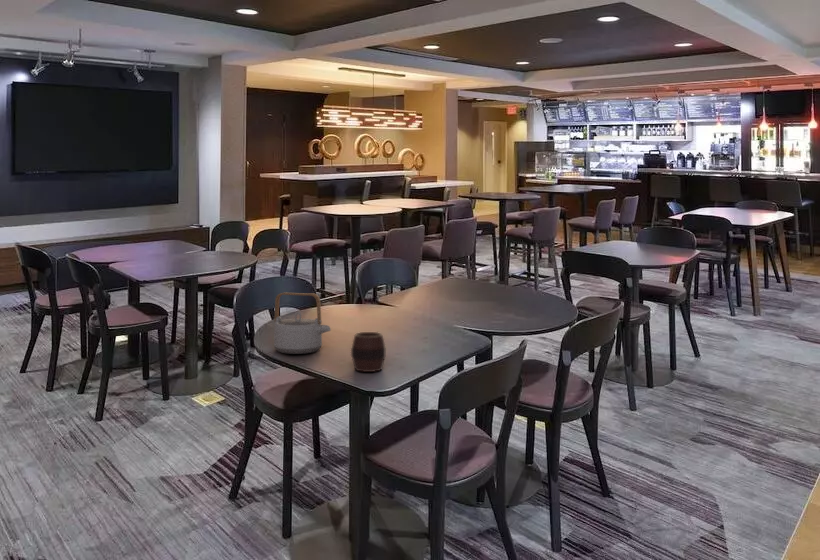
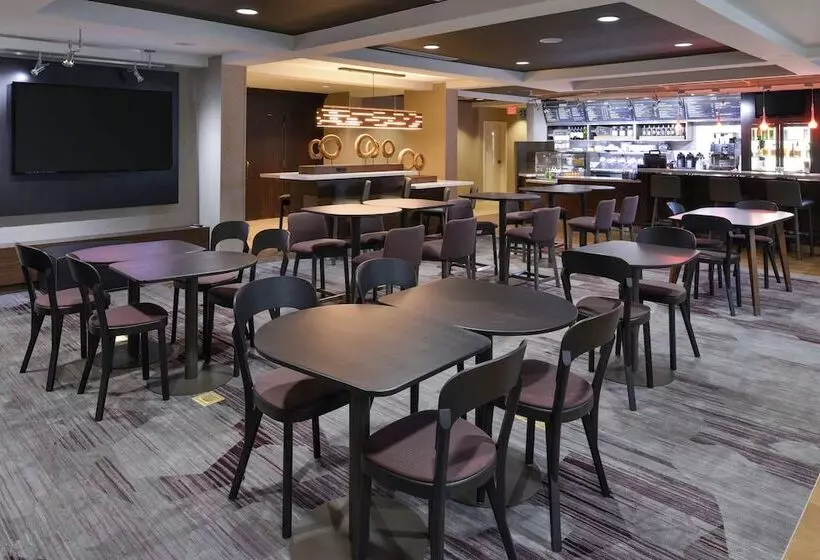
- teapot [273,291,332,355]
- cup [350,331,386,373]
